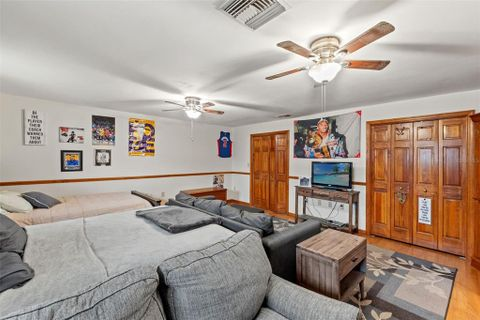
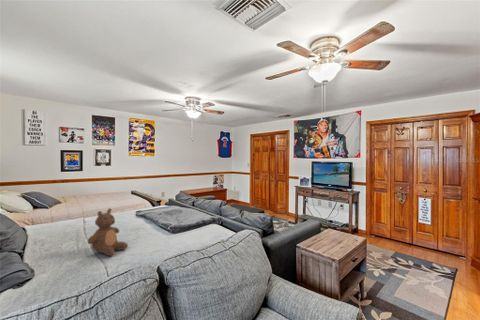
+ teddy bear [87,208,129,257]
